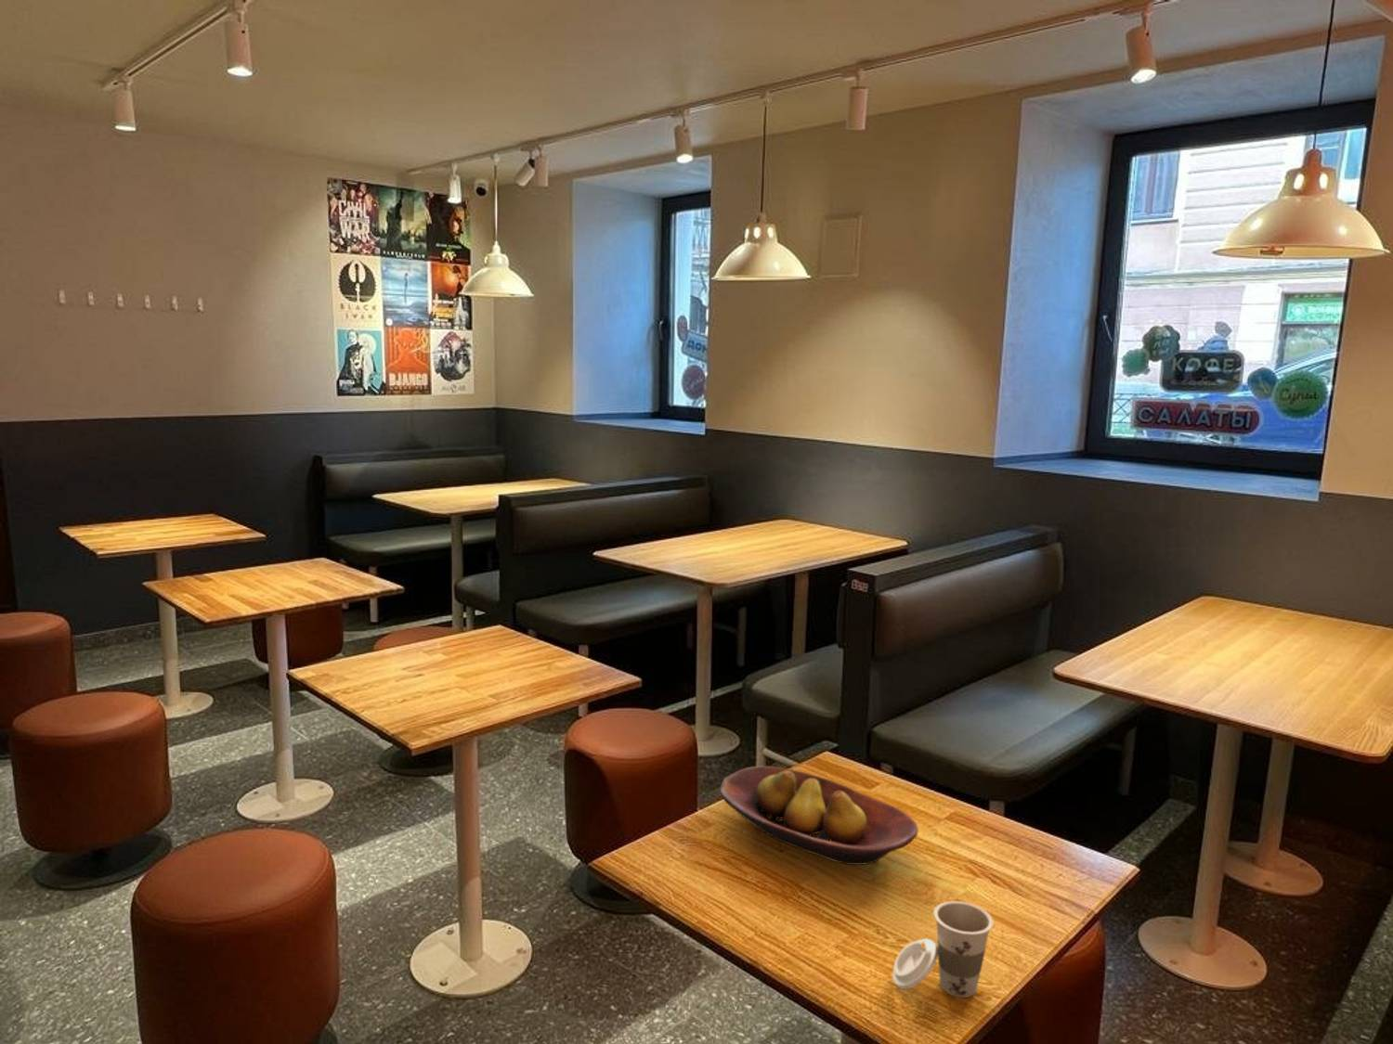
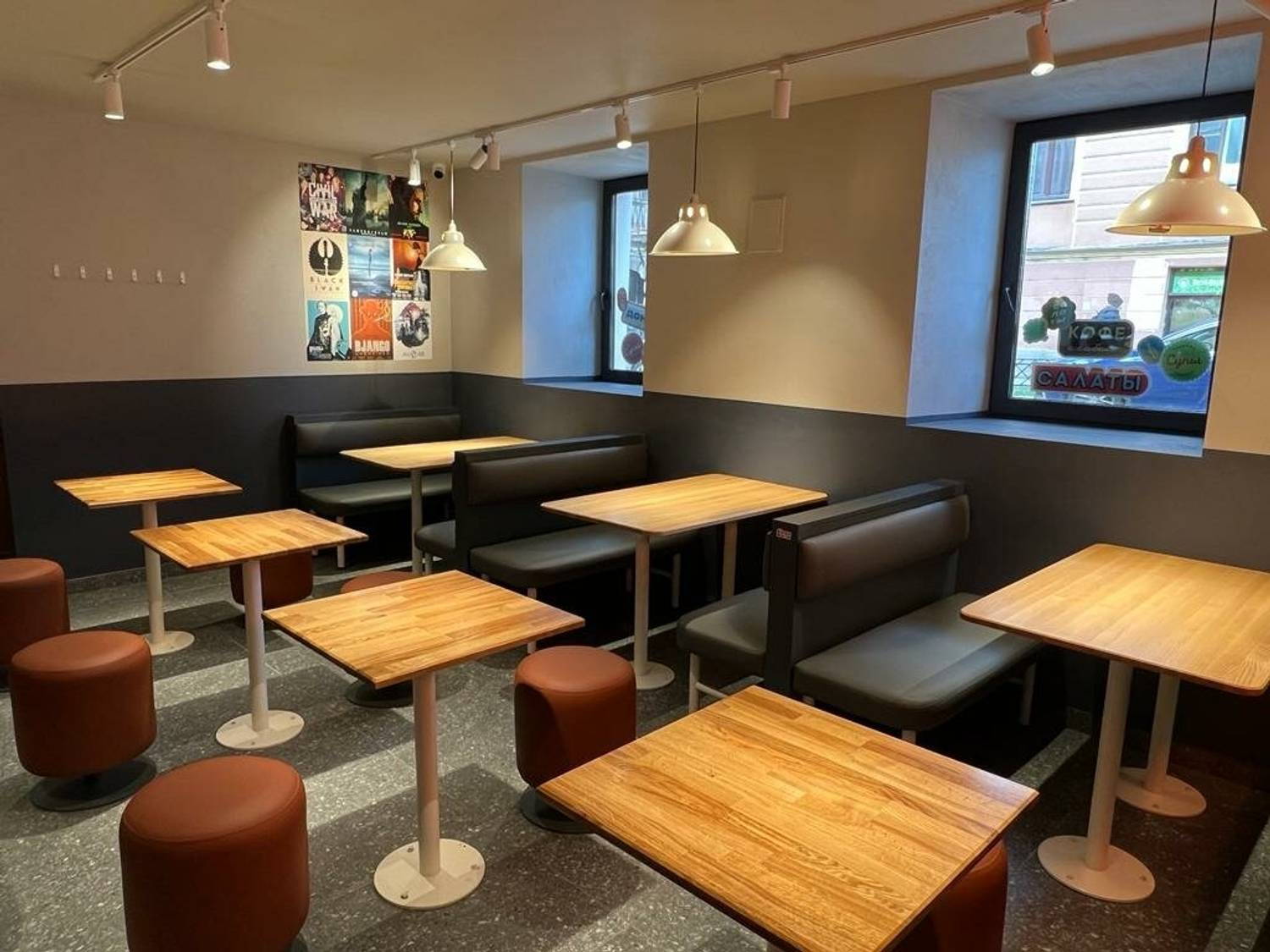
- cup [892,900,994,999]
- fruit bowl [718,765,919,866]
